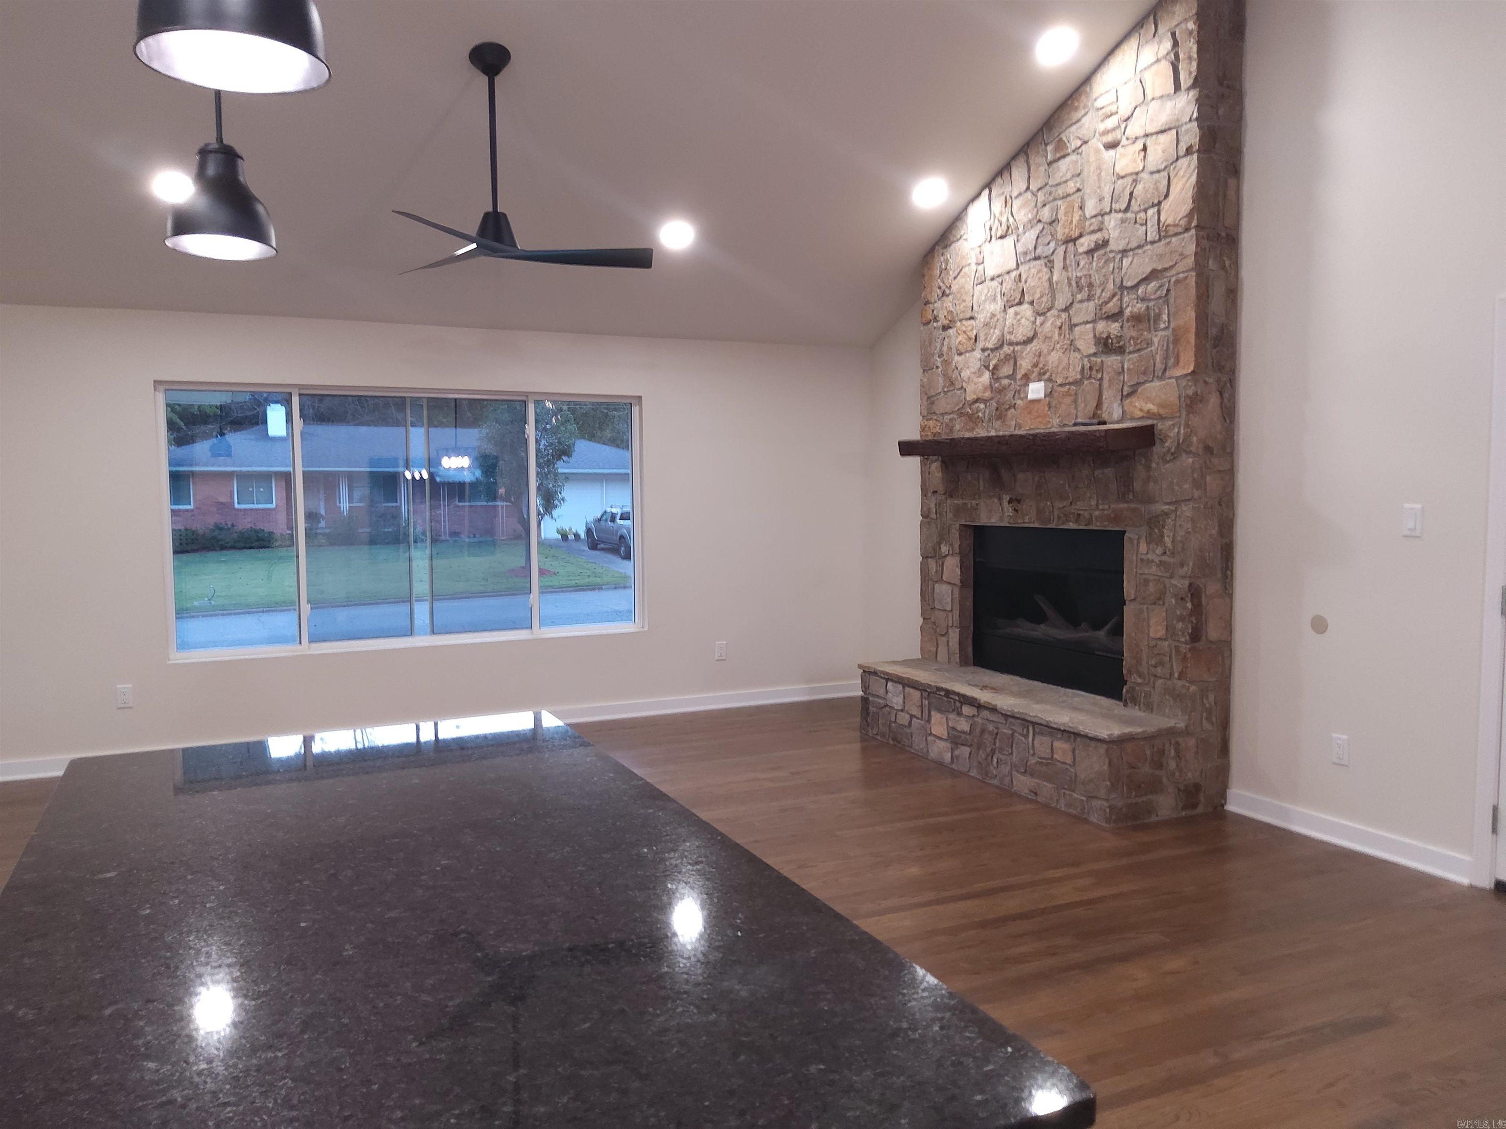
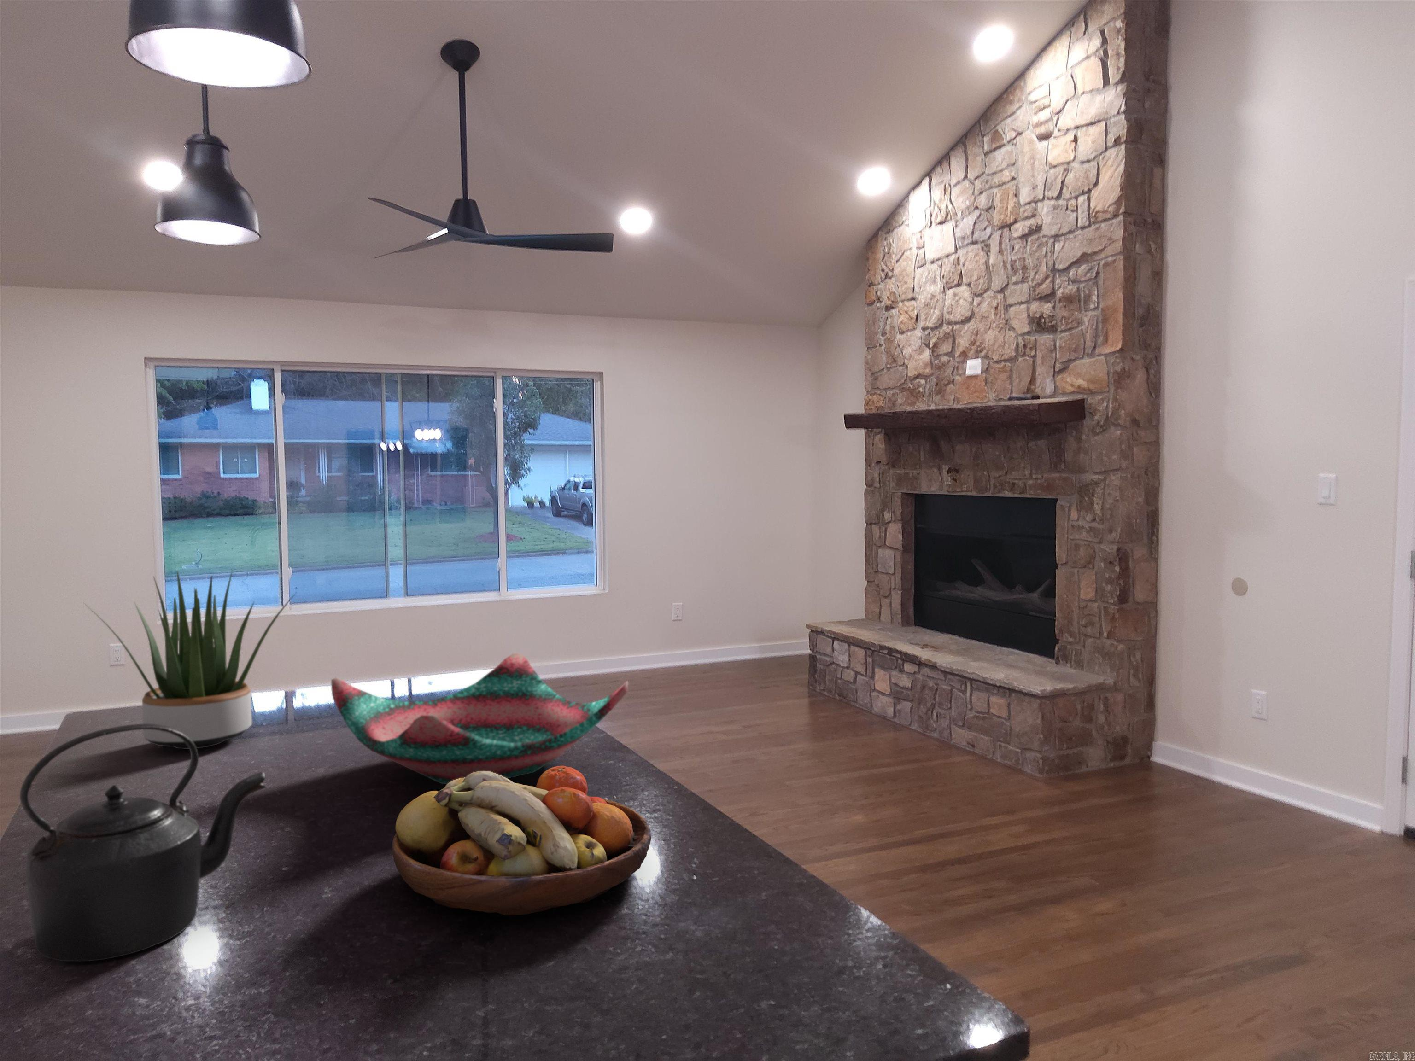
+ decorative bowl [331,653,628,785]
+ kettle [19,723,266,962]
+ potted plant [82,571,297,750]
+ fruit bowl [391,766,652,916]
